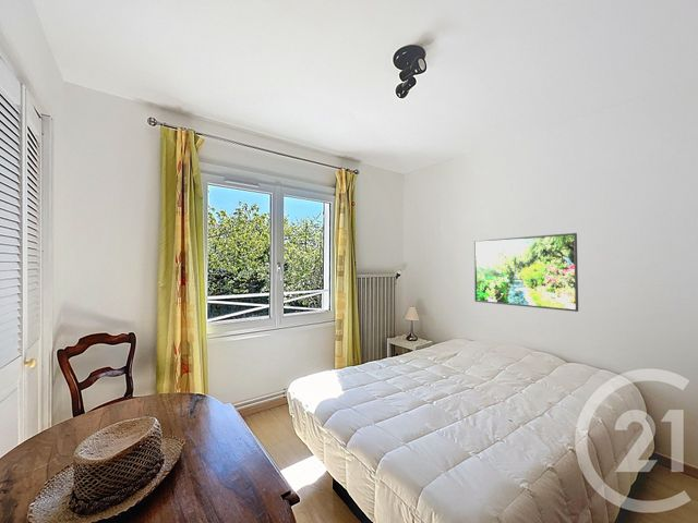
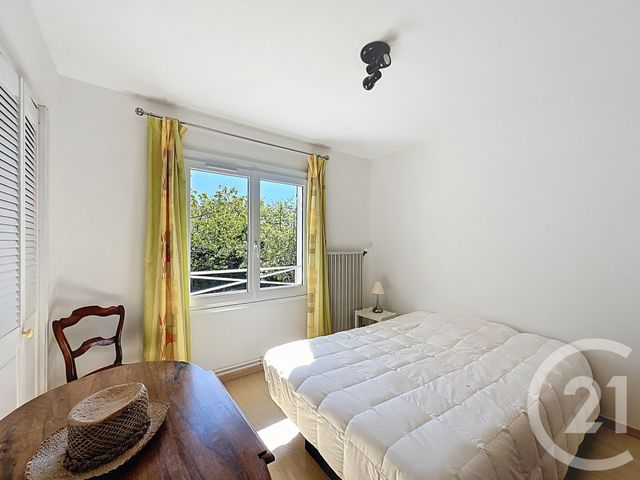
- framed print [473,232,579,313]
